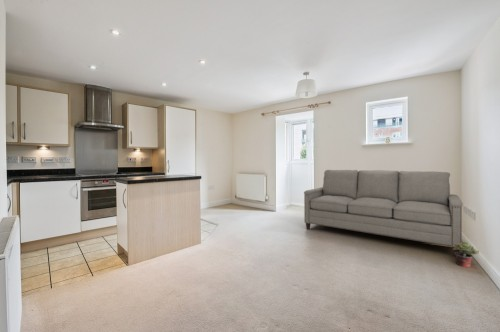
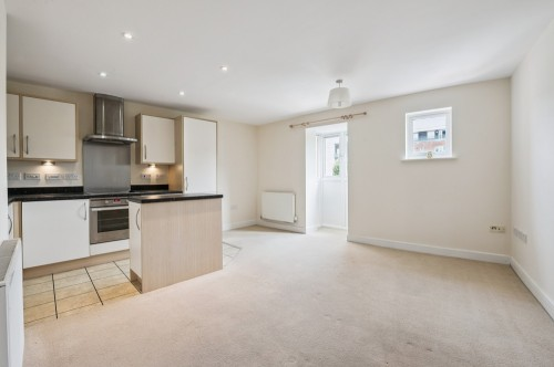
- sofa [303,169,464,257]
- potted plant [452,241,480,268]
